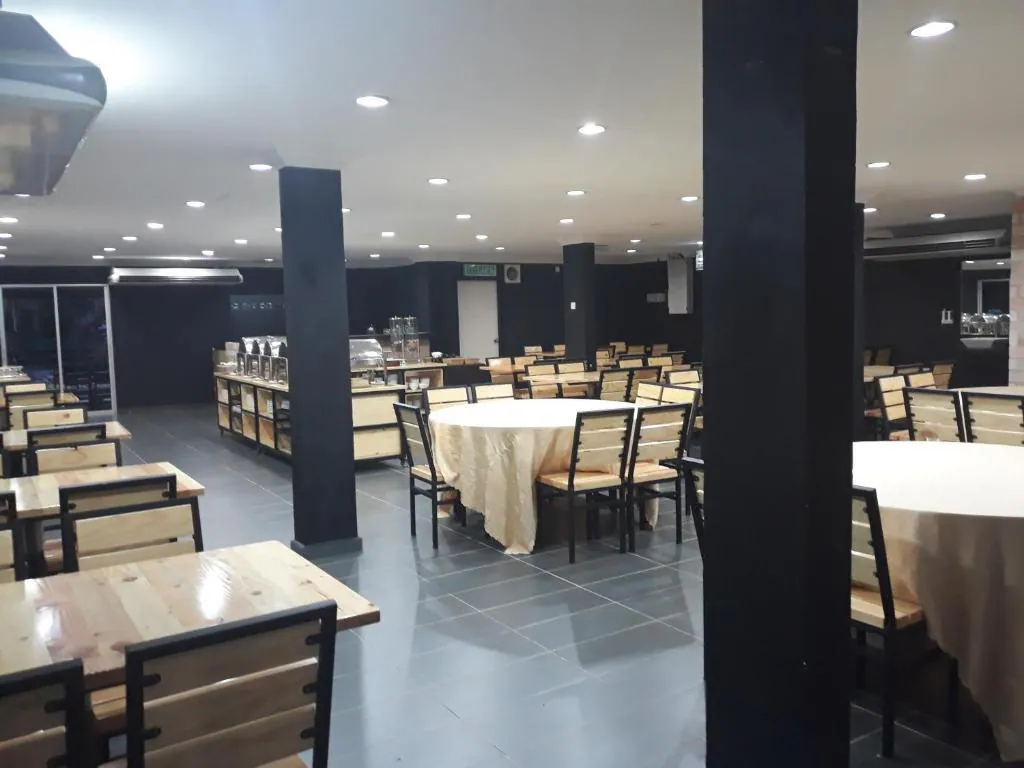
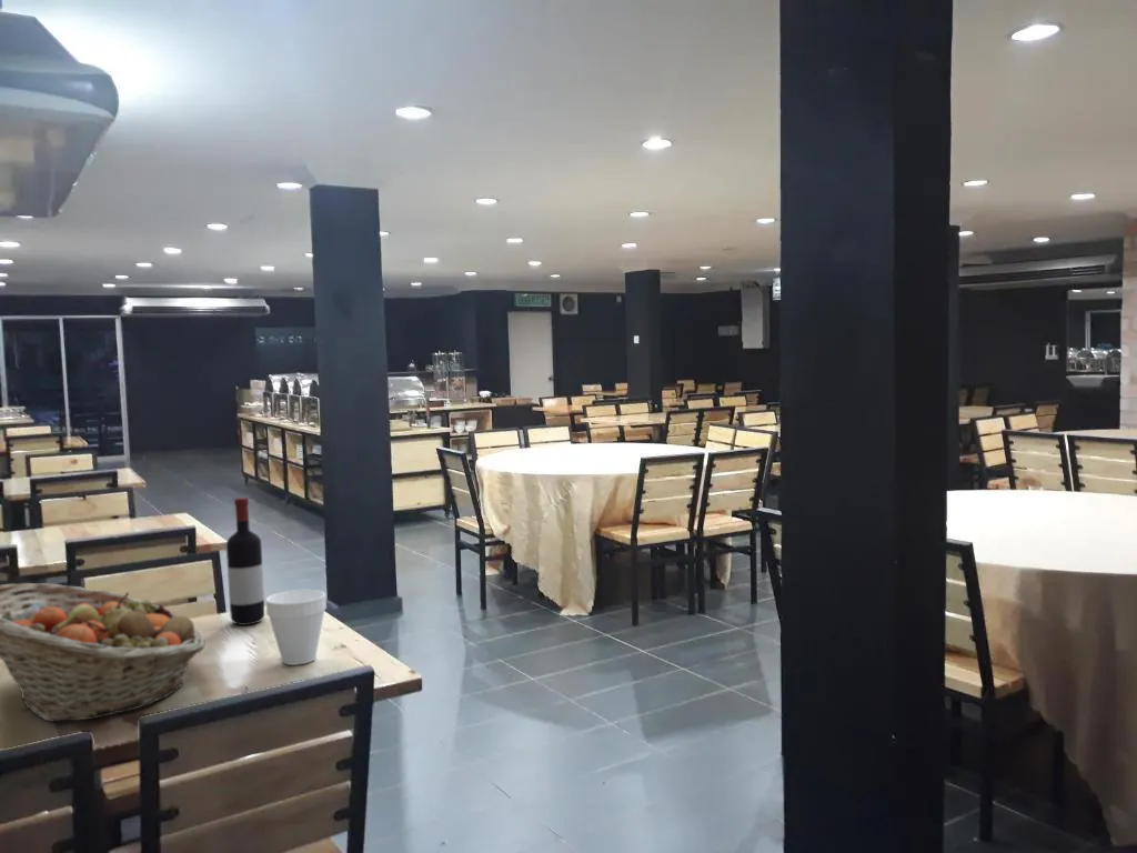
+ cup [264,589,328,666]
+ fruit basket [0,582,207,722]
+ wine bottle [225,496,265,626]
